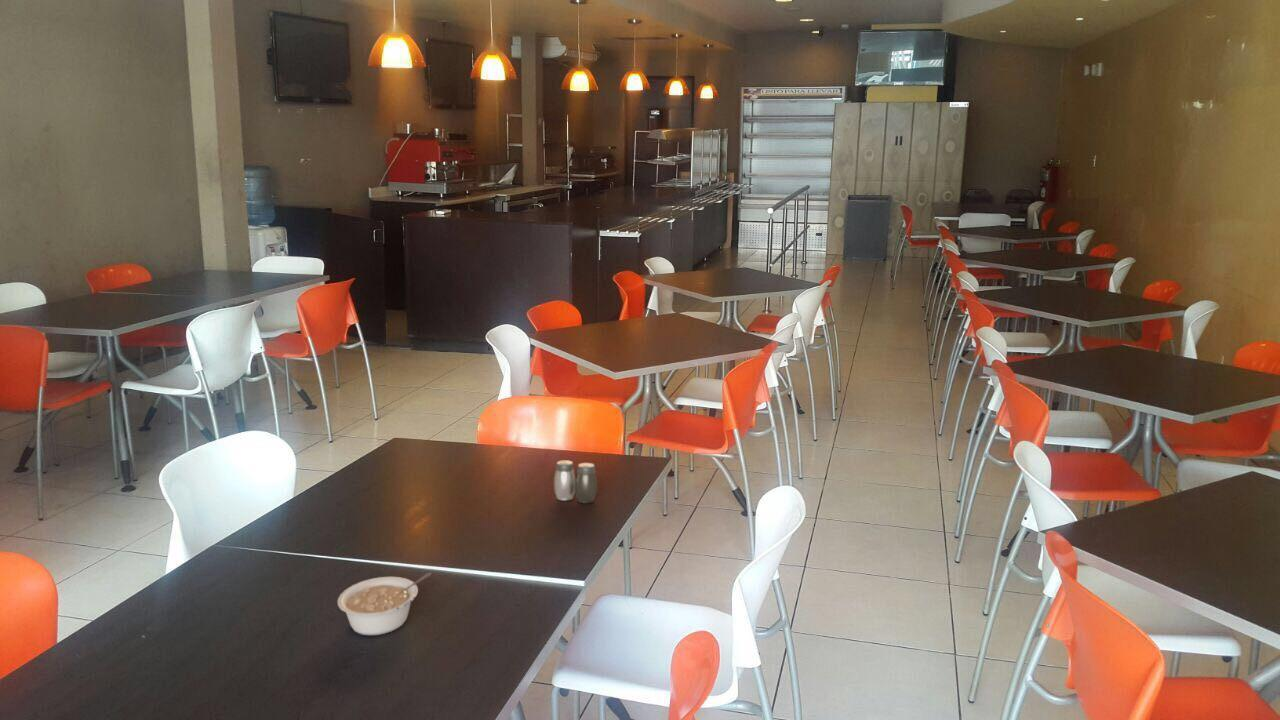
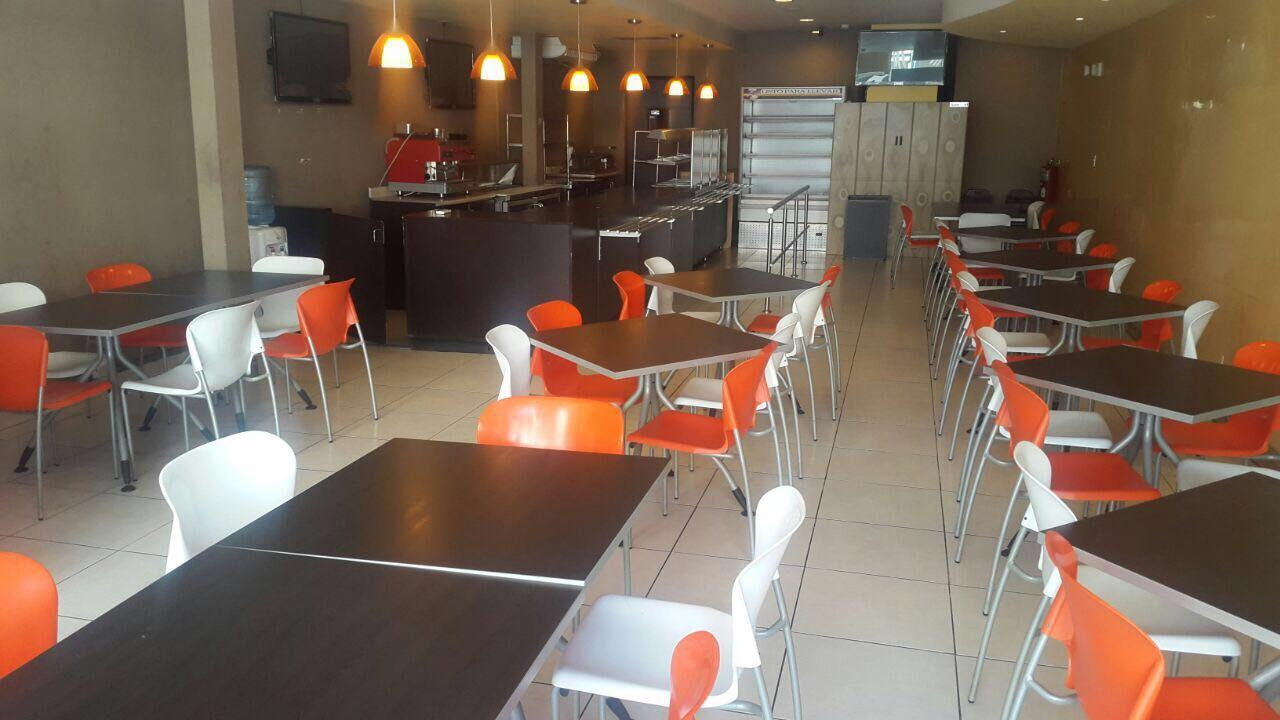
- salt and pepper shaker [553,459,598,504]
- legume [337,572,432,636]
